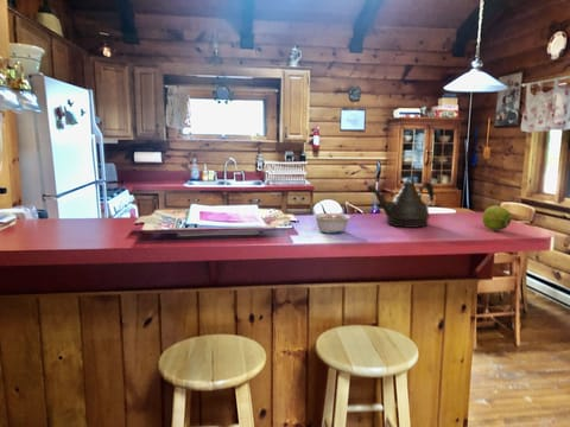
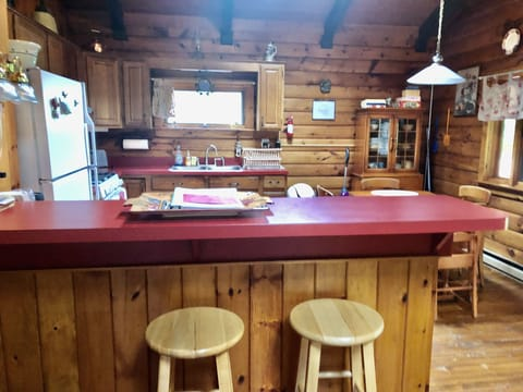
- legume [312,212,353,235]
- teapot [366,181,435,229]
- apple [481,205,513,231]
